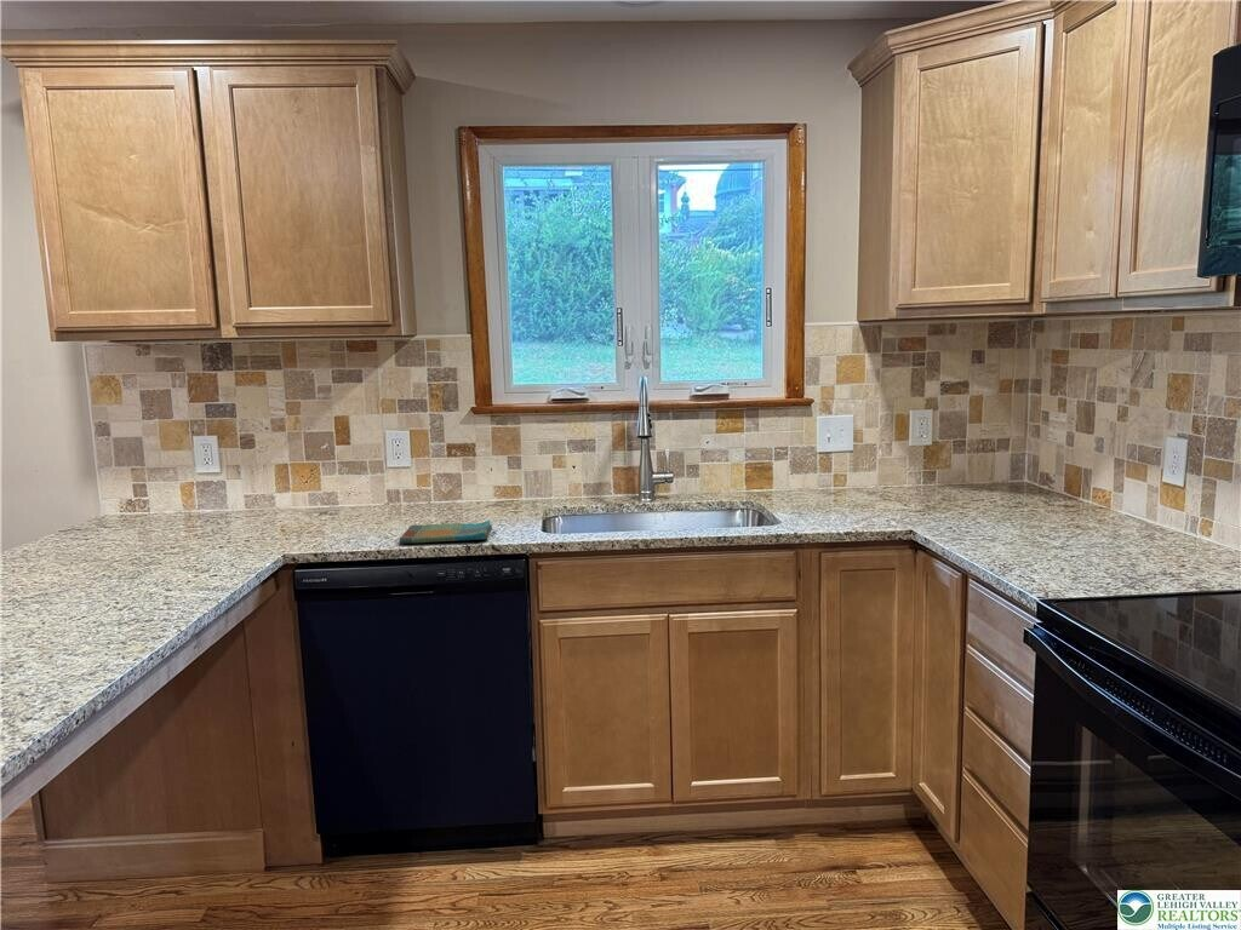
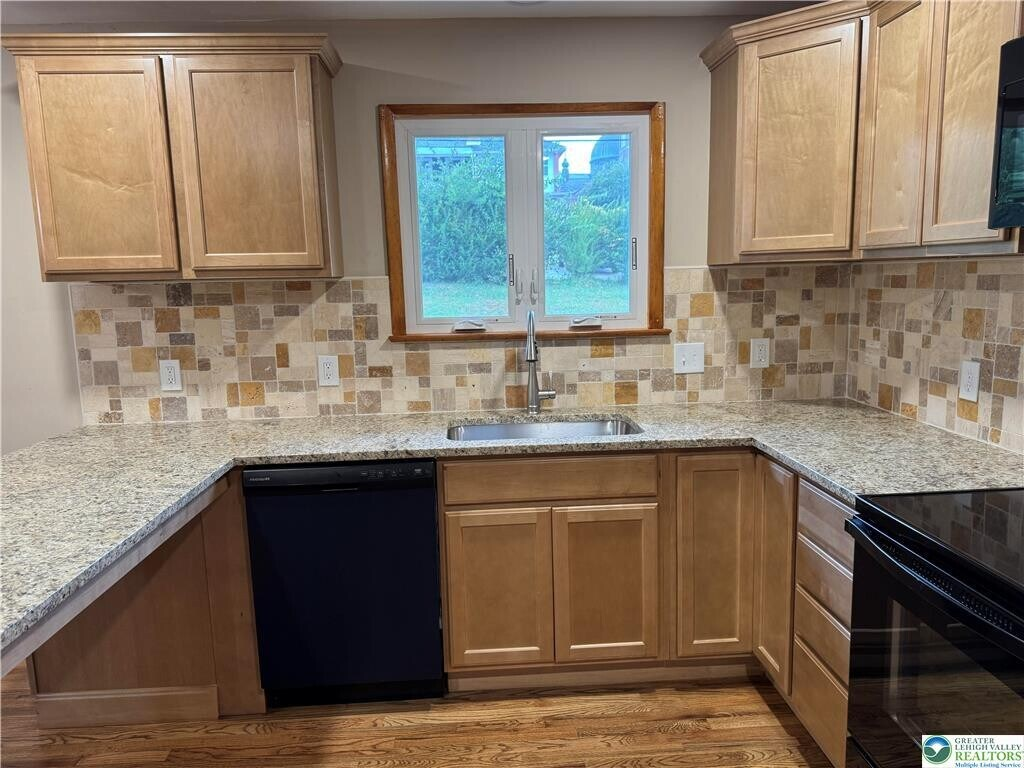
- dish towel [399,519,493,545]
